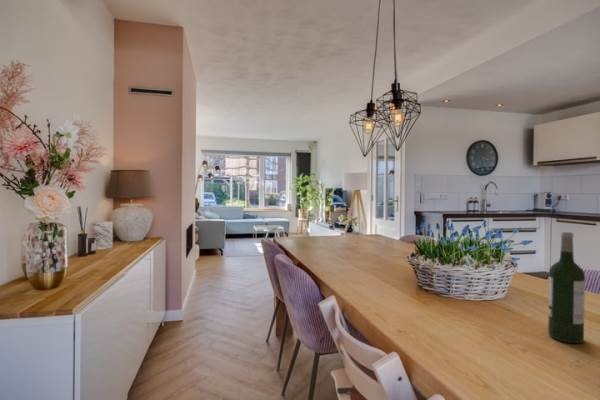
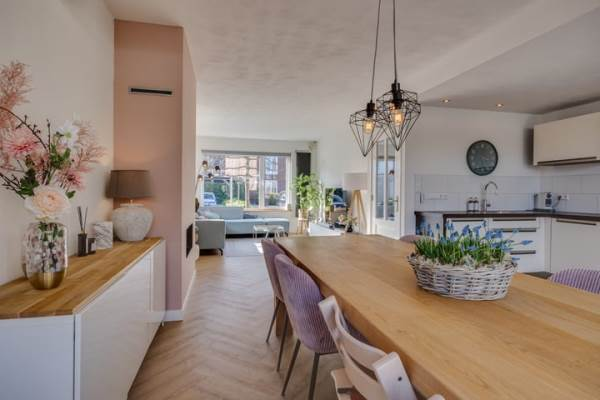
- wine bottle [547,231,586,344]
